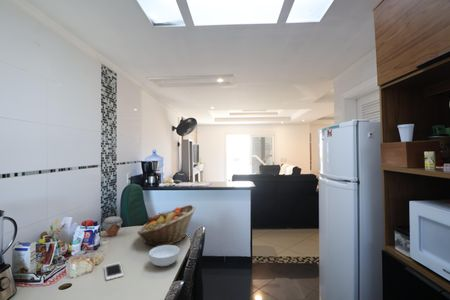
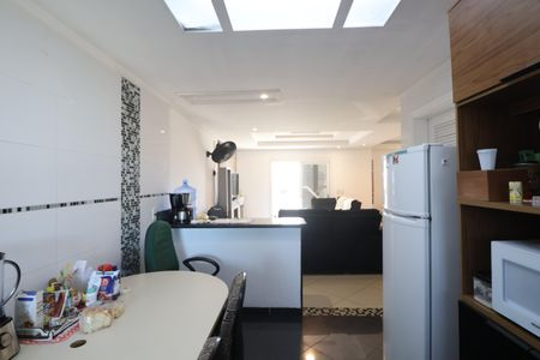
- cell phone [103,261,124,281]
- cereal bowl [148,244,180,267]
- fruit basket [136,204,196,247]
- jar [101,215,124,237]
